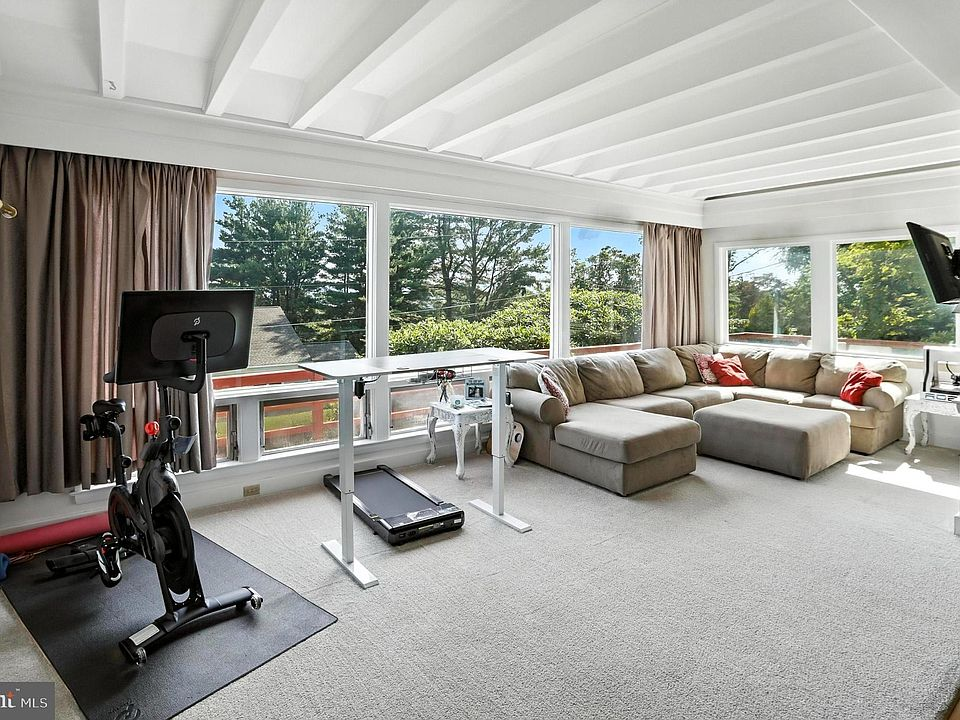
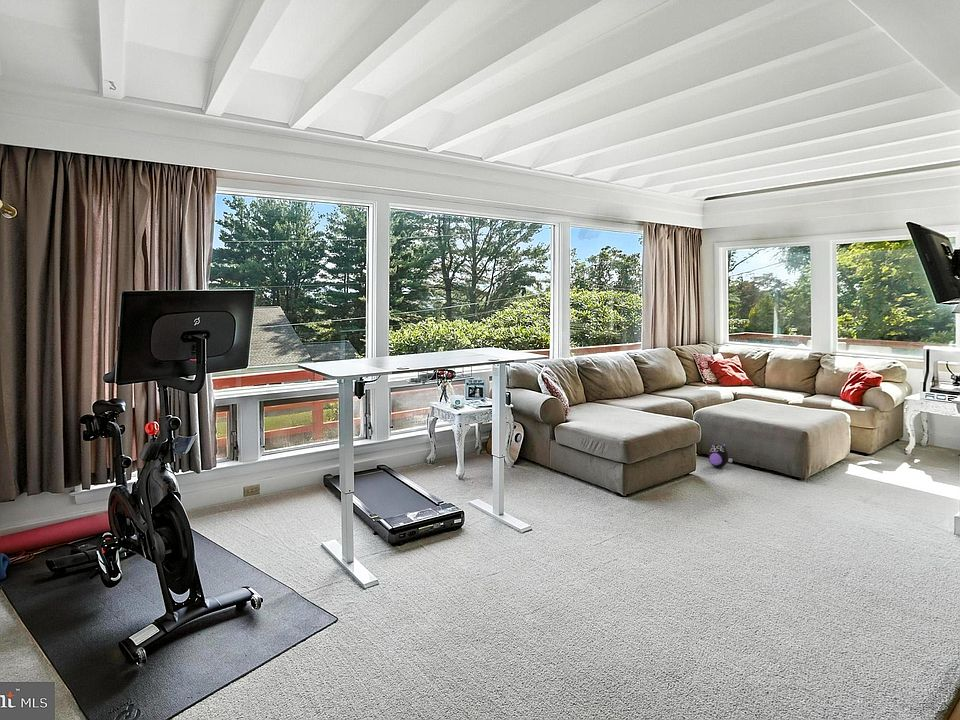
+ plush toy [707,442,733,468]
